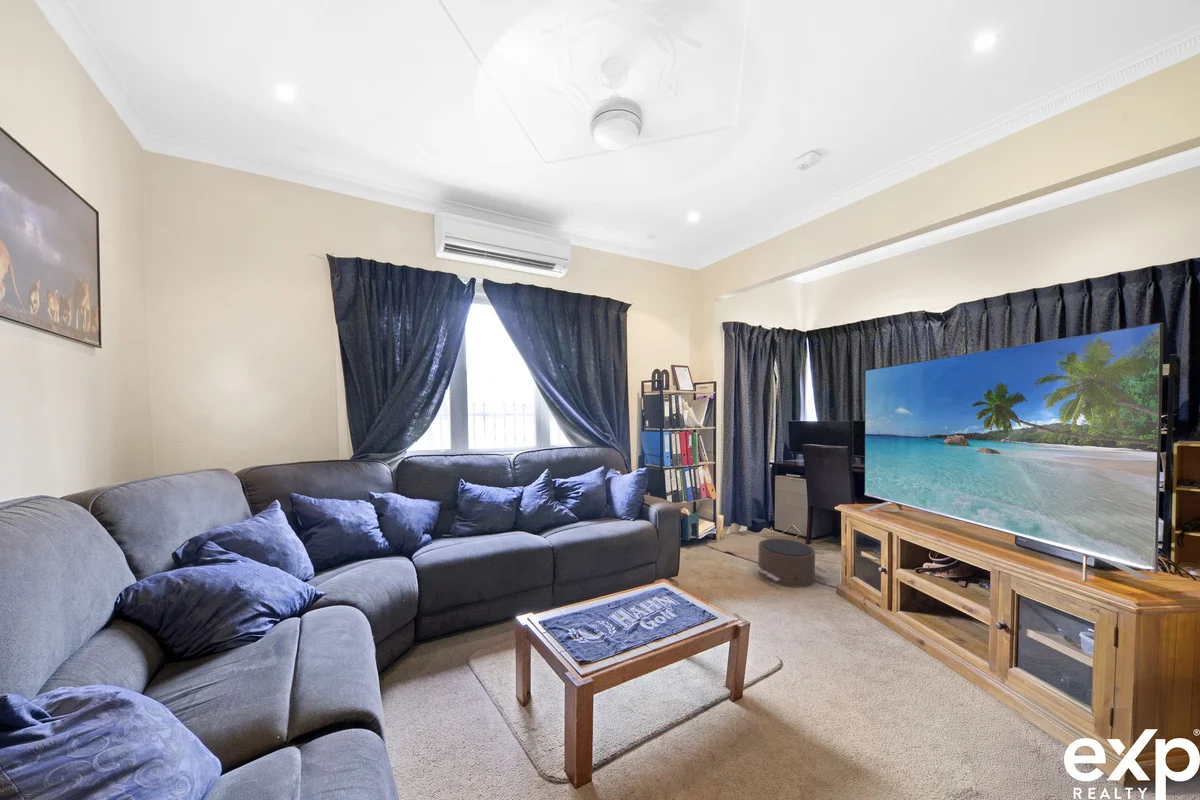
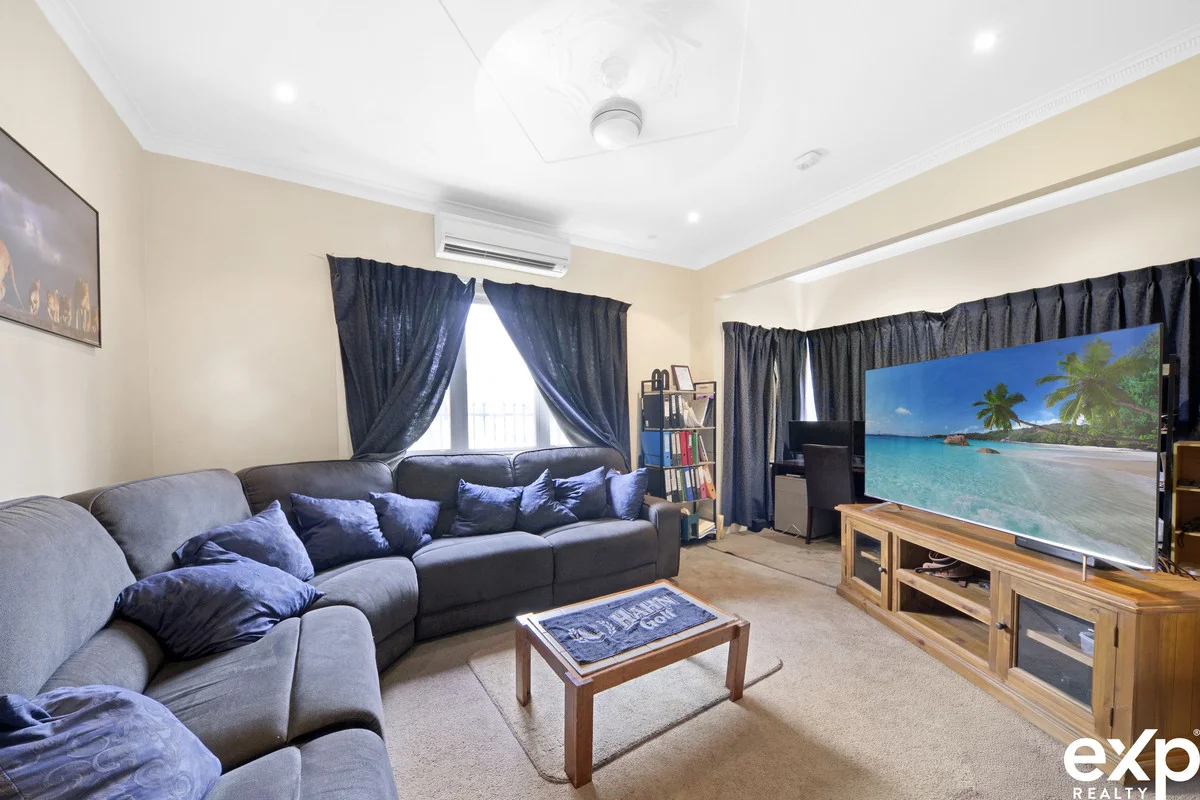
- pouf [753,538,829,589]
